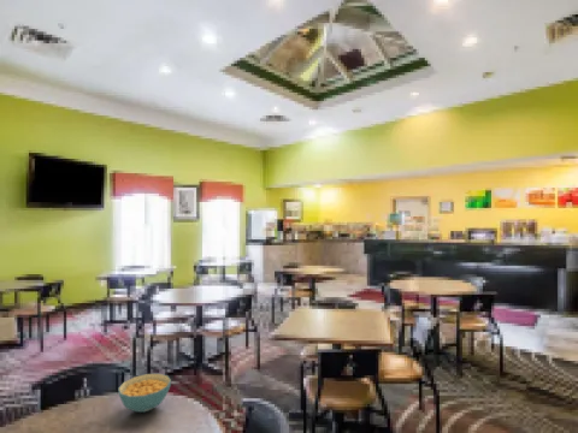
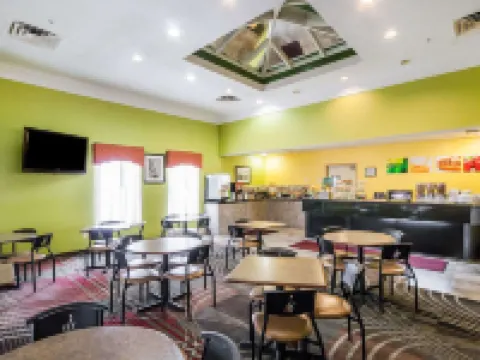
- cereal bowl [117,373,172,414]
